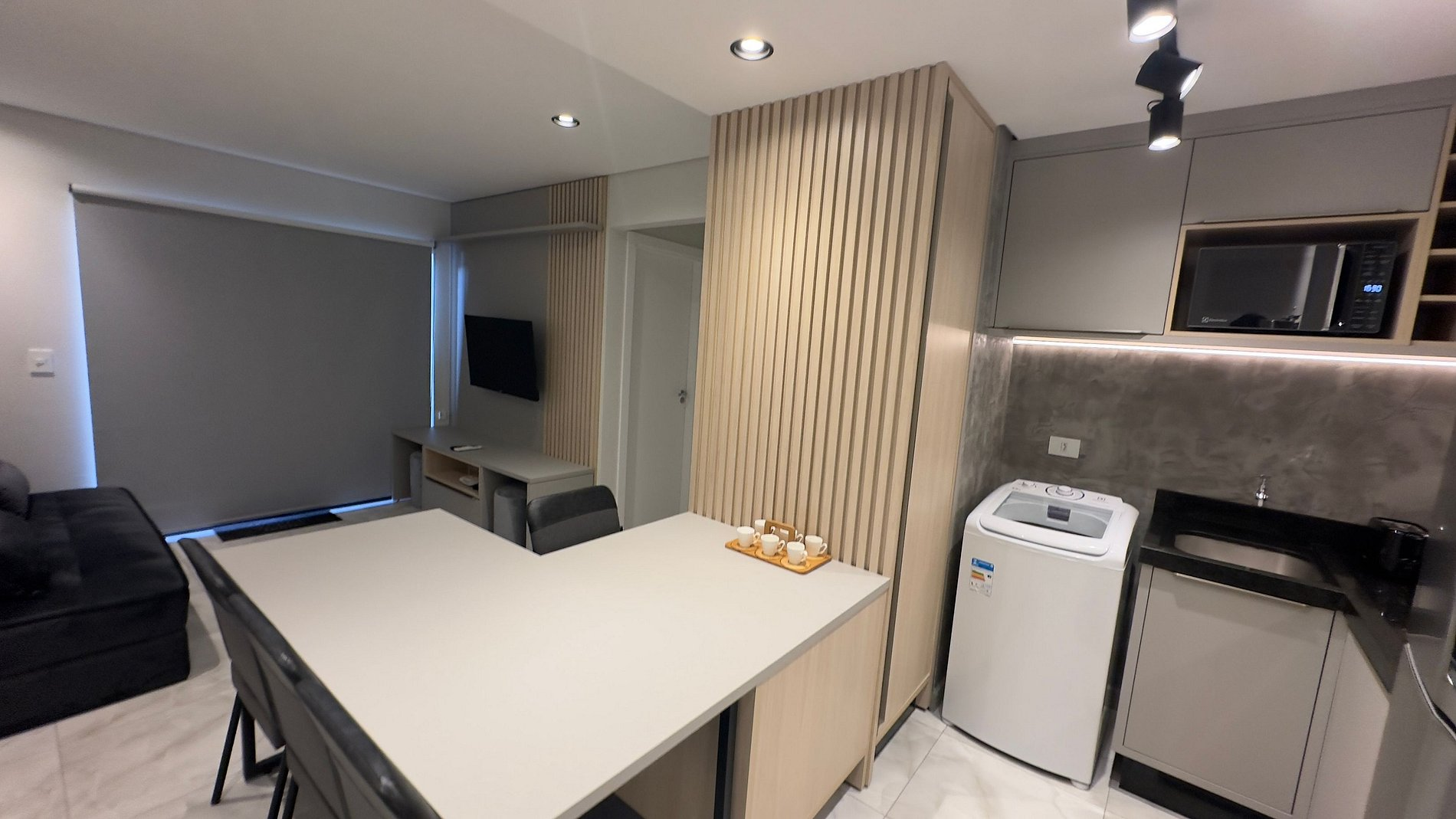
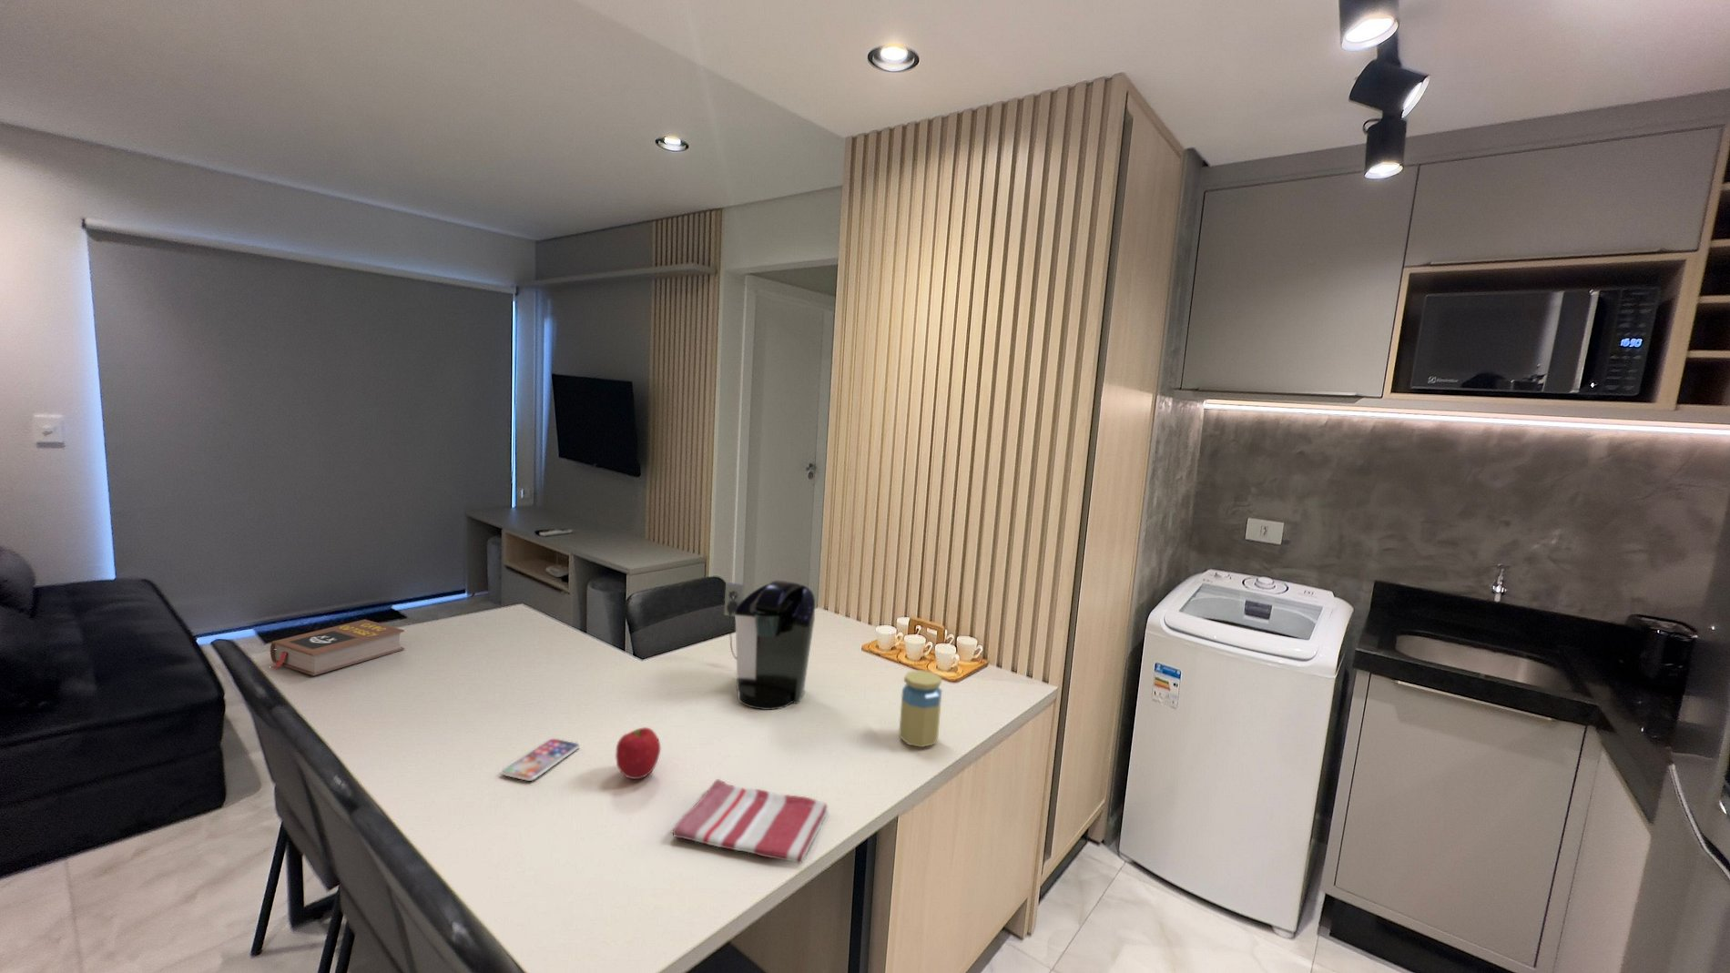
+ coffee maker [724,579,816,710]
+ dish towel [673,778,828,865]
+ smartphone [500,738,580,782]
+ book [270,618,405,676]
+ fruit [614,726,661,781]
+ jar [898,669,942,748]
